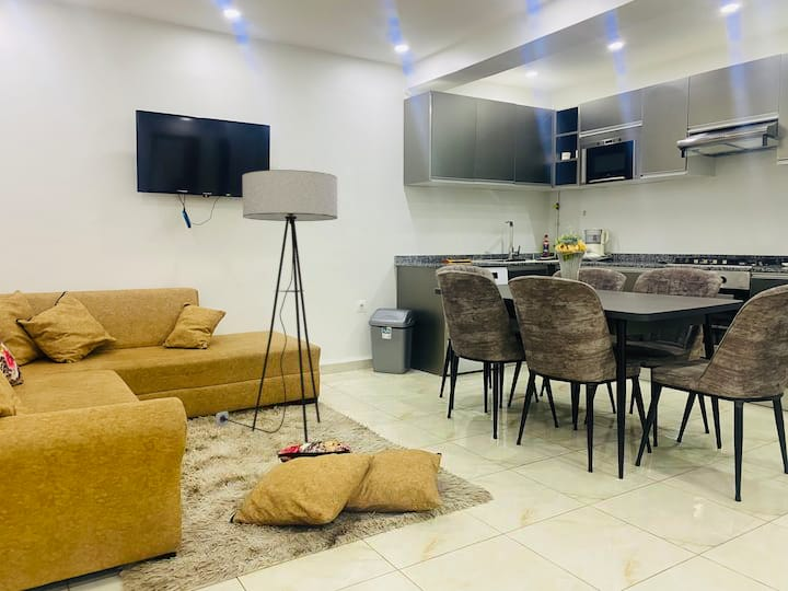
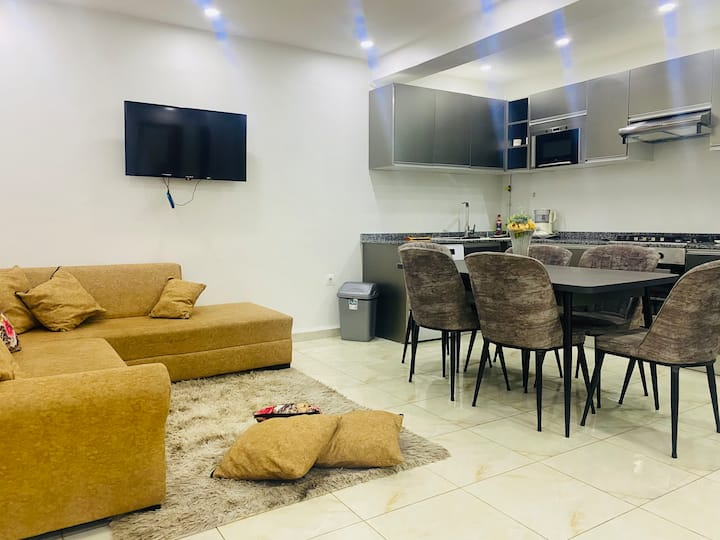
- floor lamp [215,169,338,443]
